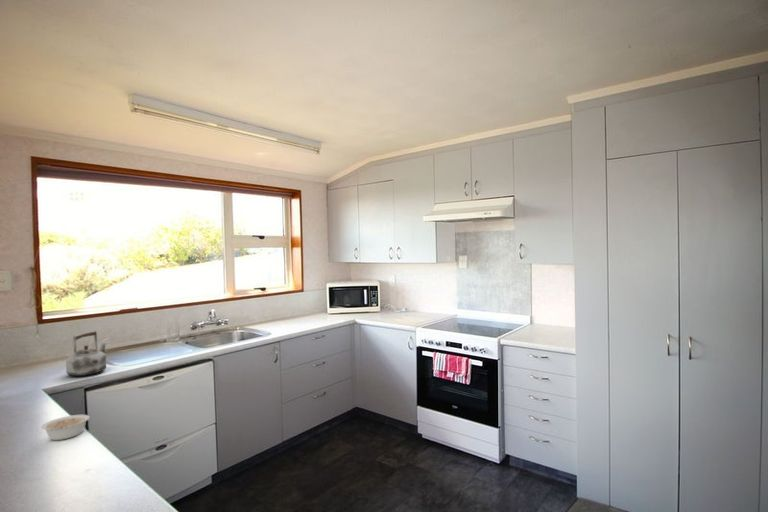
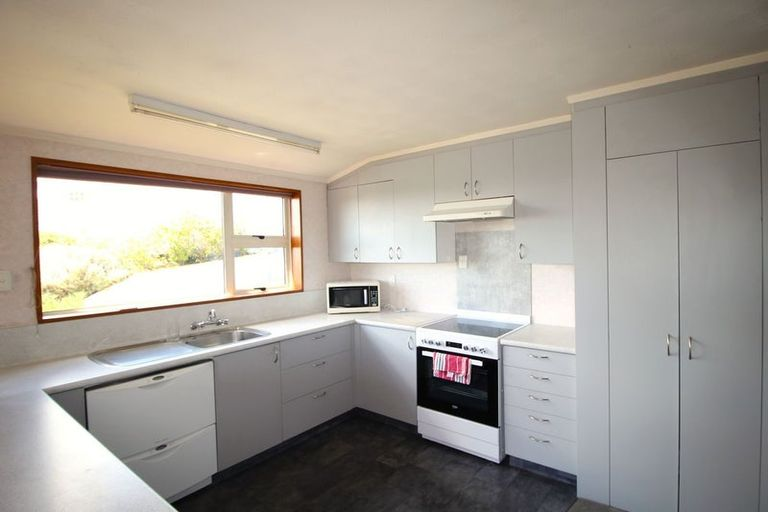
- kettle [65,330,108,377]
- legume [40,414,91,441]
